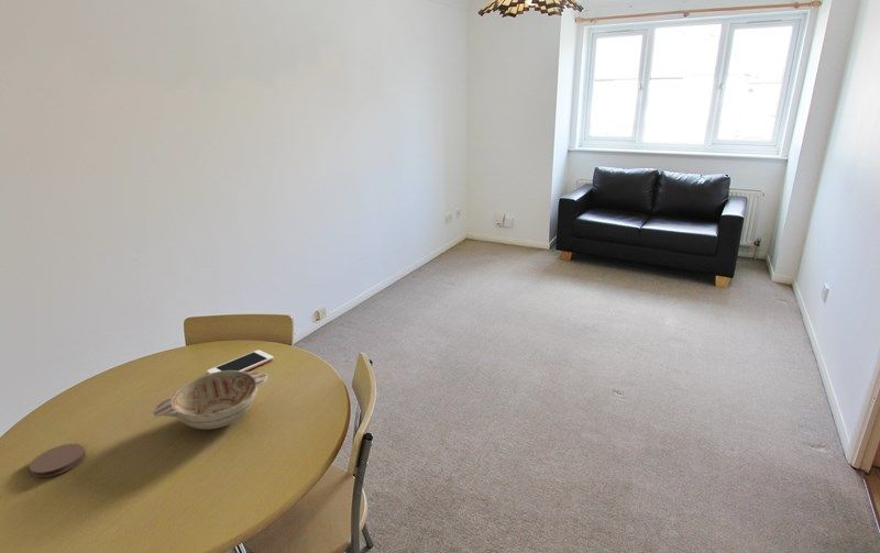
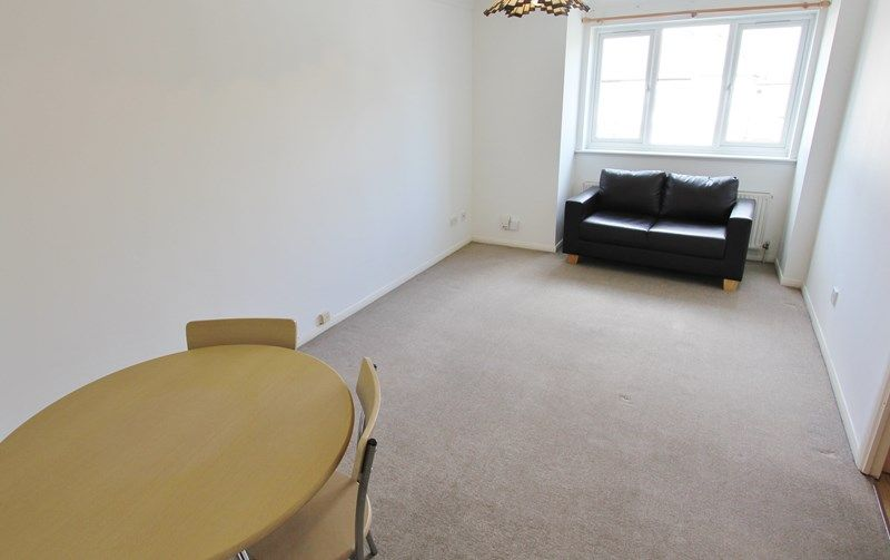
- decorative bowl [152,370,268,430]
- coaster [29,443,86,478]
- cell phone [206,349,274,374]
